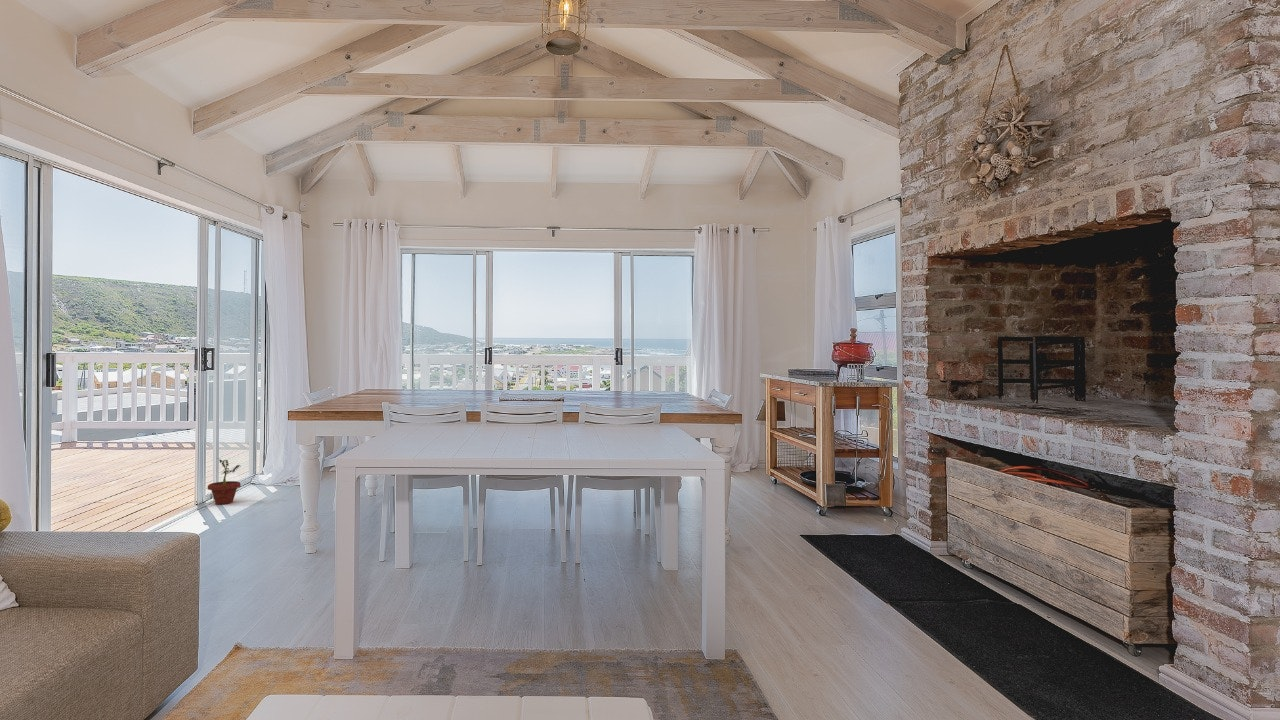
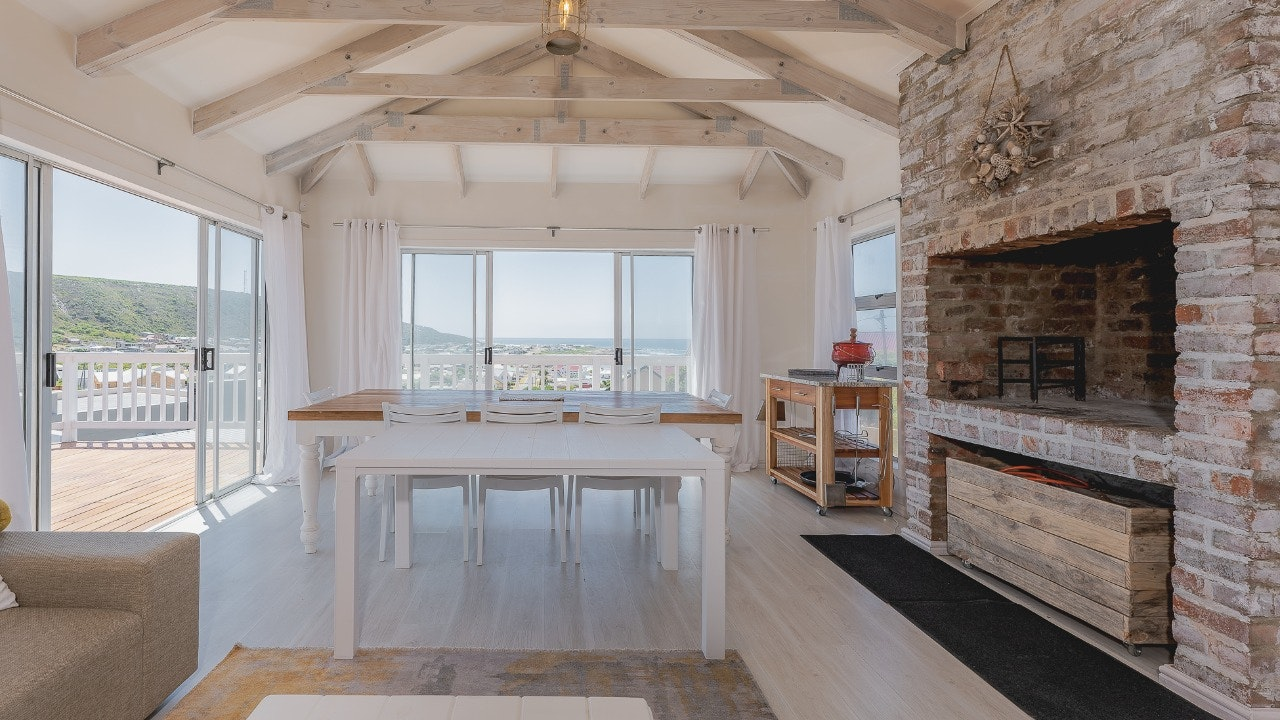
- potted plant [207,457,242,505]
